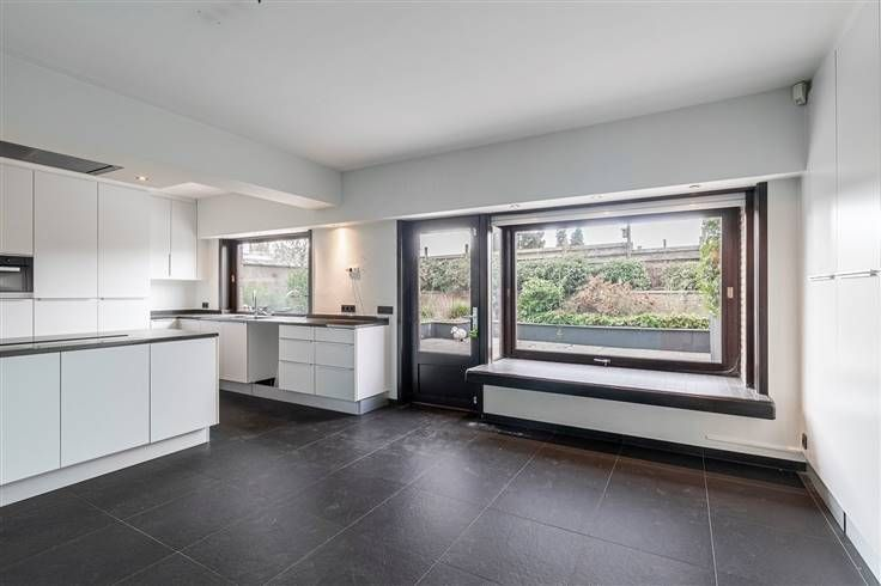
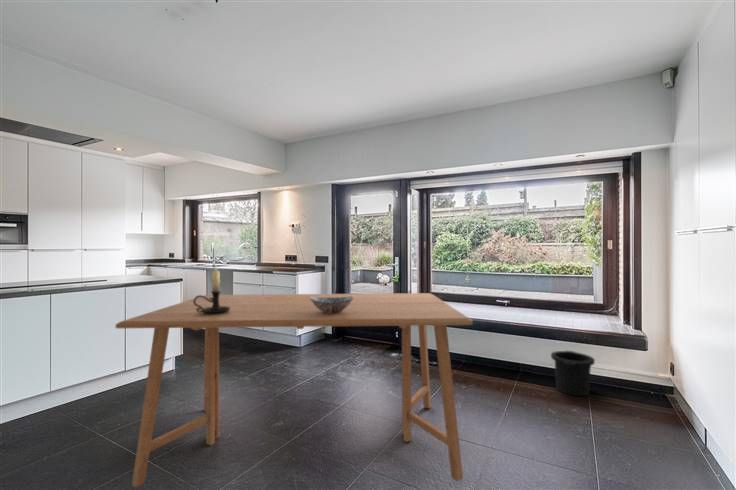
+ trash can [550,350,596,397]
+ decorative bowl [310,296,354,313]
+ dining table [115,292,474,488]
+ candle holder [193,263,230,315]
